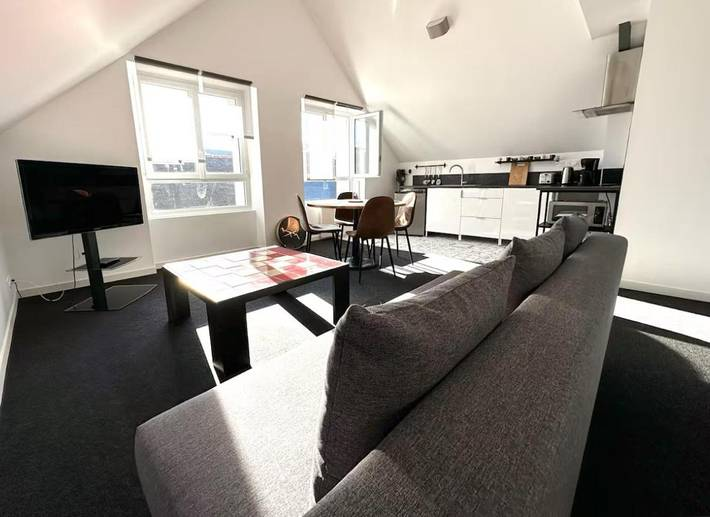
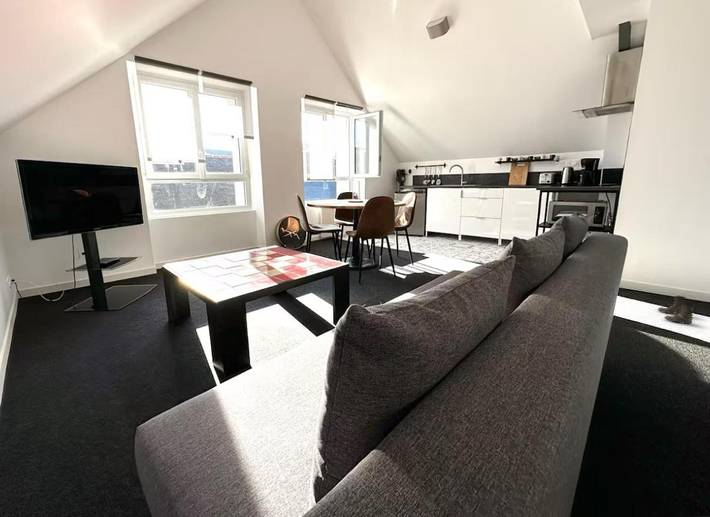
+ boots [657,295,695,325]
